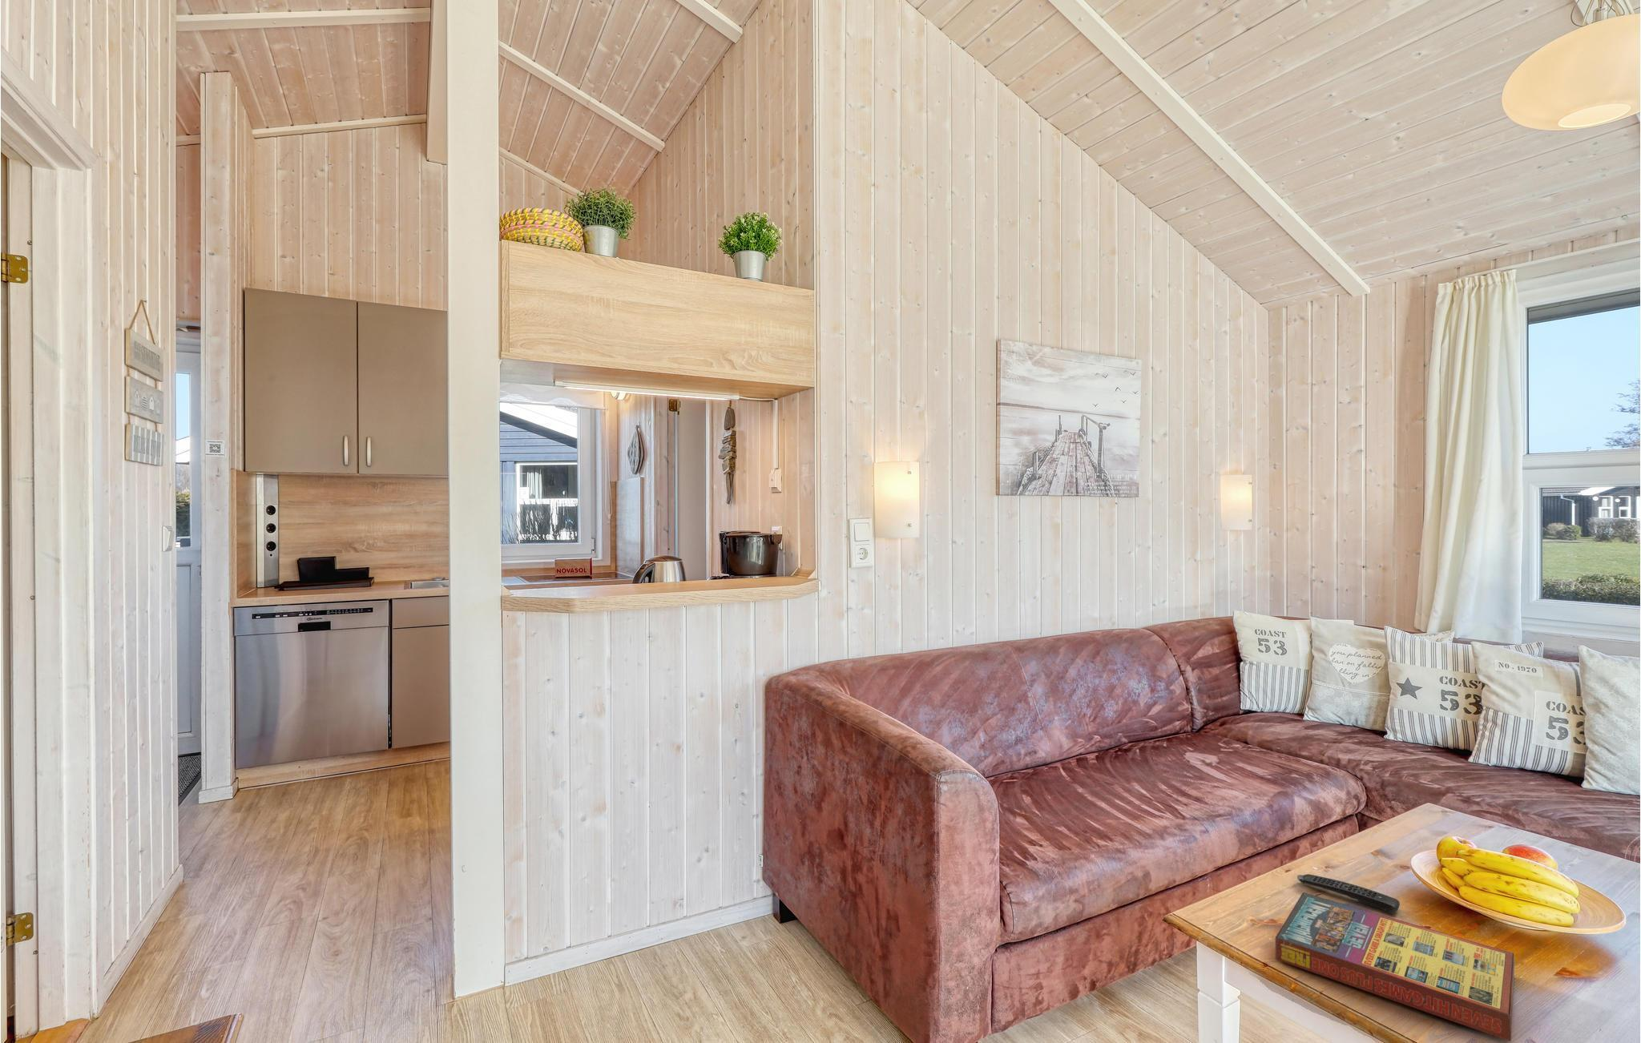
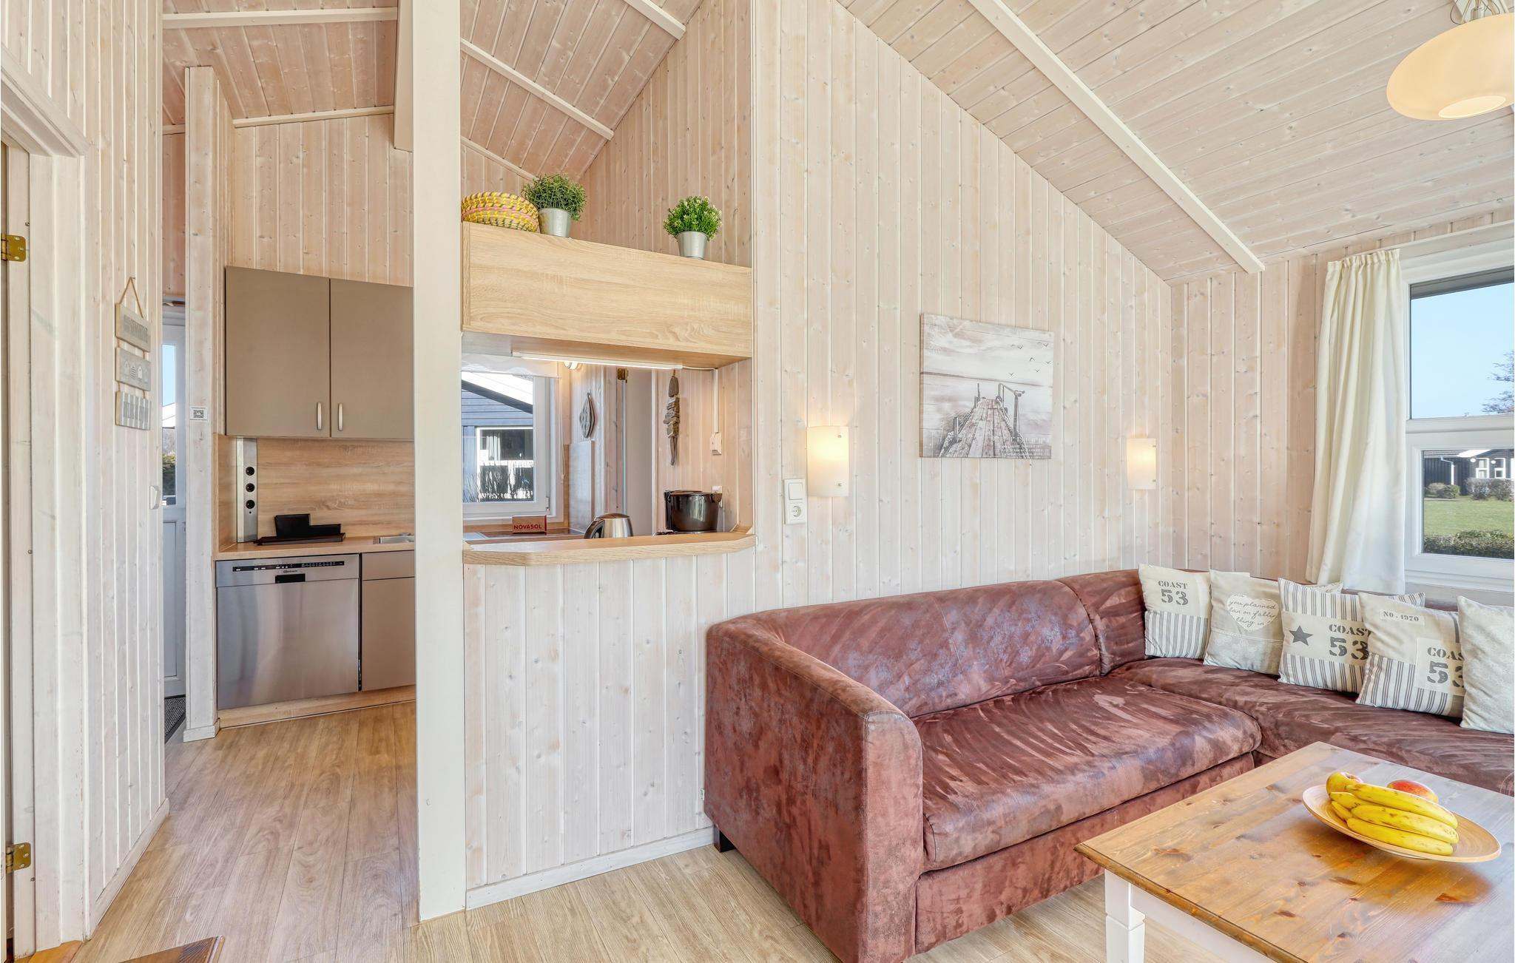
- remote control [1297,873,1401,915]
- game compilation box [1274,891,1515,1042]
